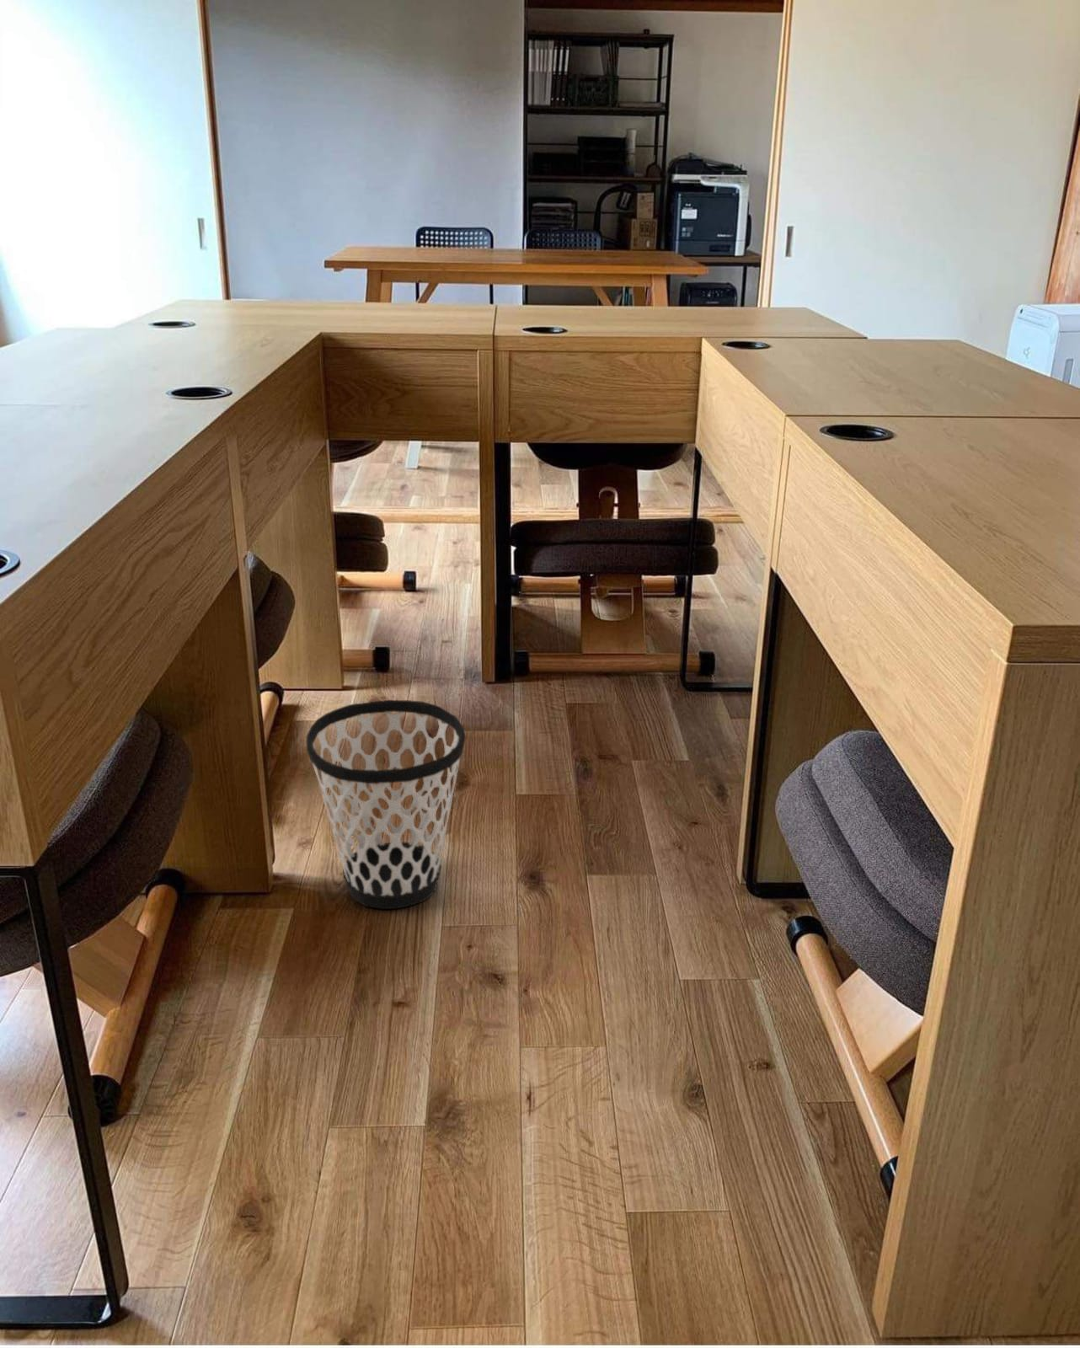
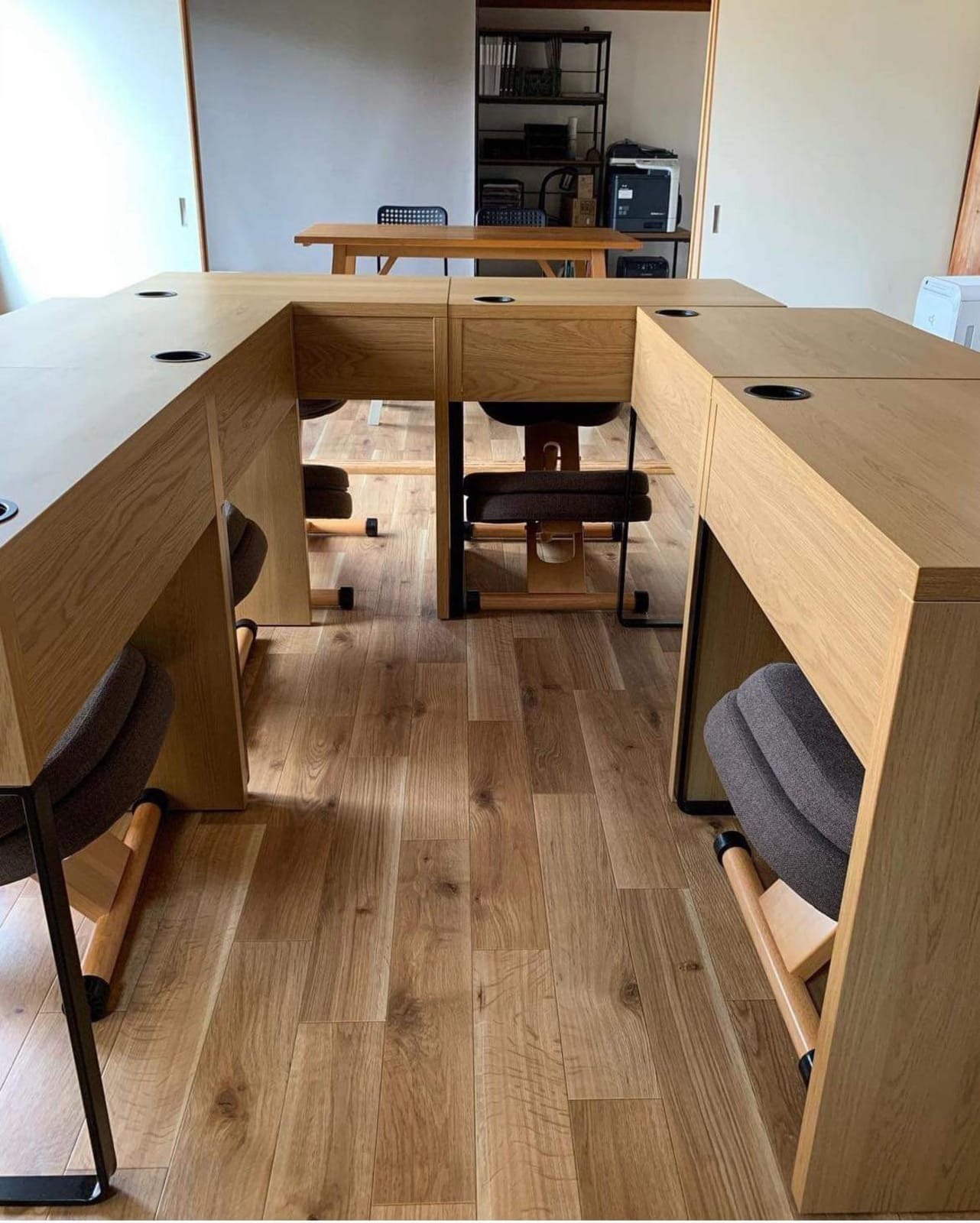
- wastebasket [305,699,466,910]
